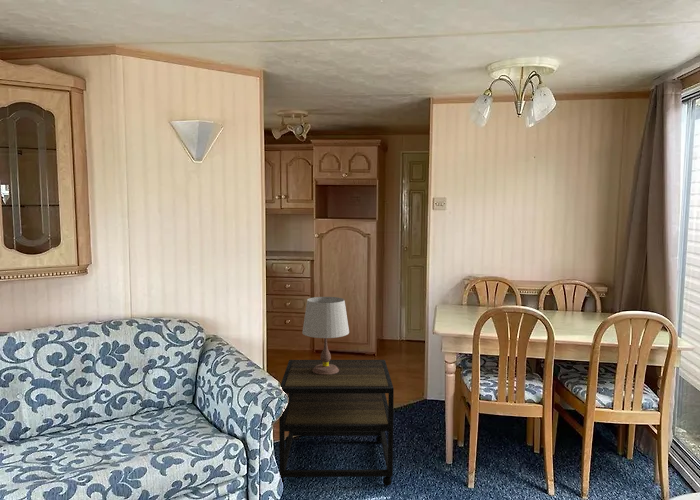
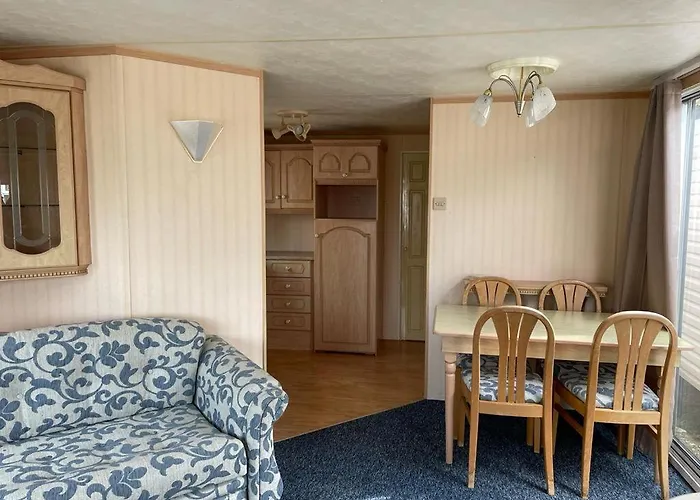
- table lamp [301,296,350,375]
- side table [278,359,395,487]
